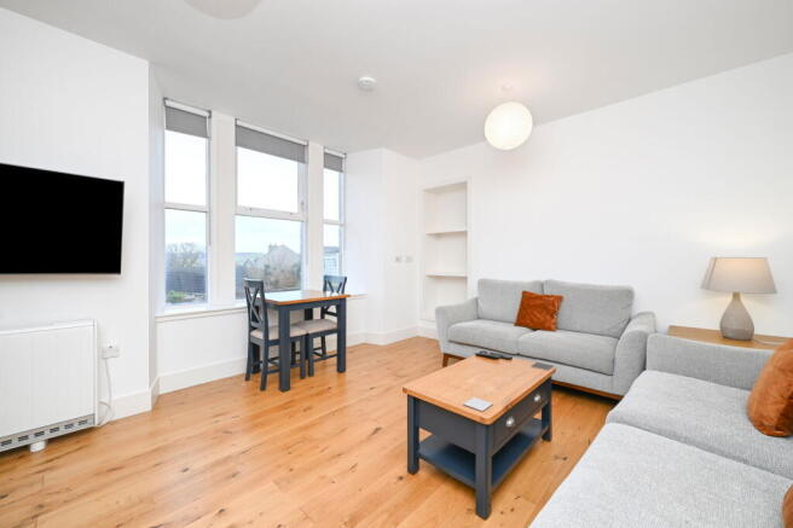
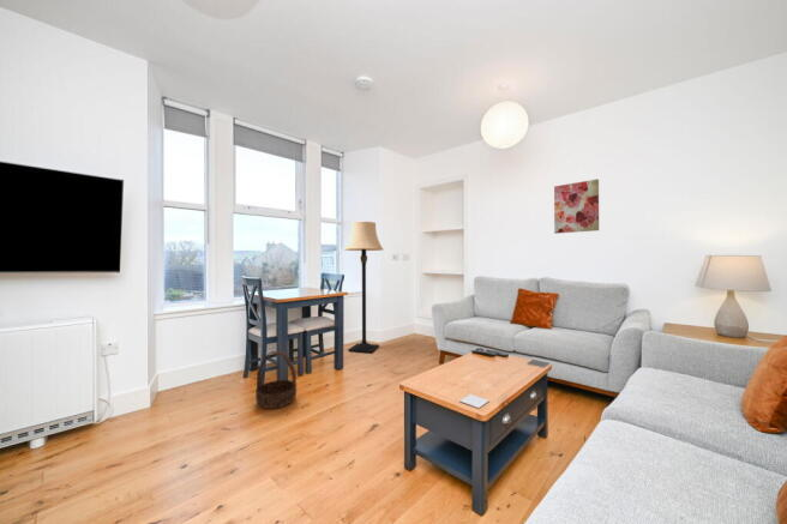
+ basket [254,350,298,410]
+ lamp [343,221,384,354]
+ wall art [553,177,600,235]
